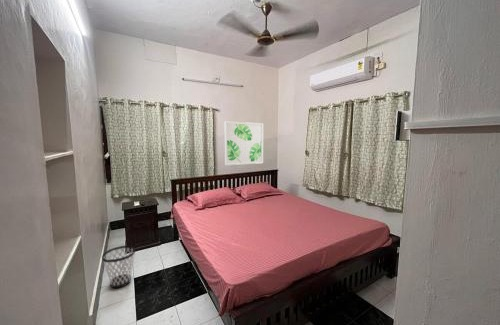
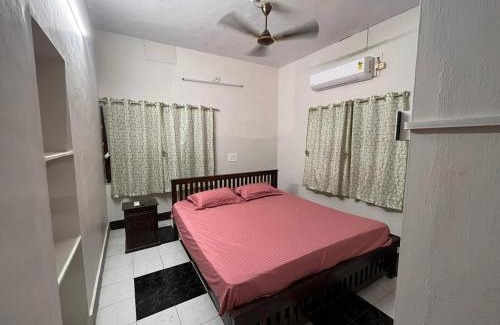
- wastebasket [101,244,136,289]
- wall art [224,121,264,166]
